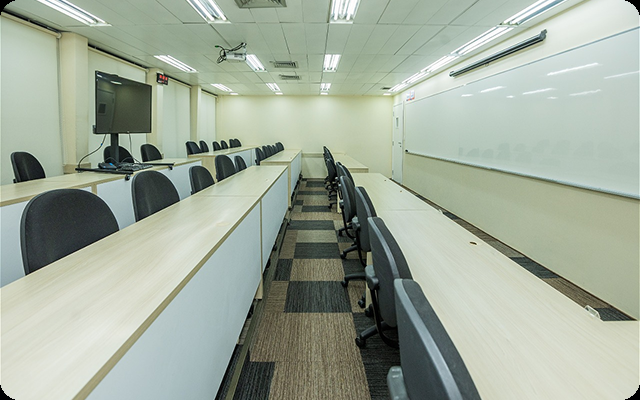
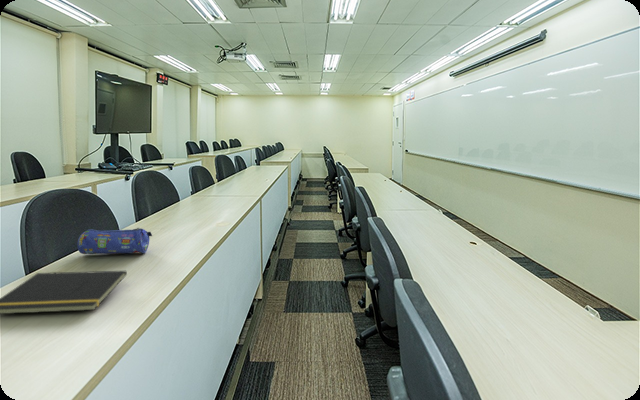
+ notepad [0,270,128,315]
+ pencil case [77,227,153,255]
